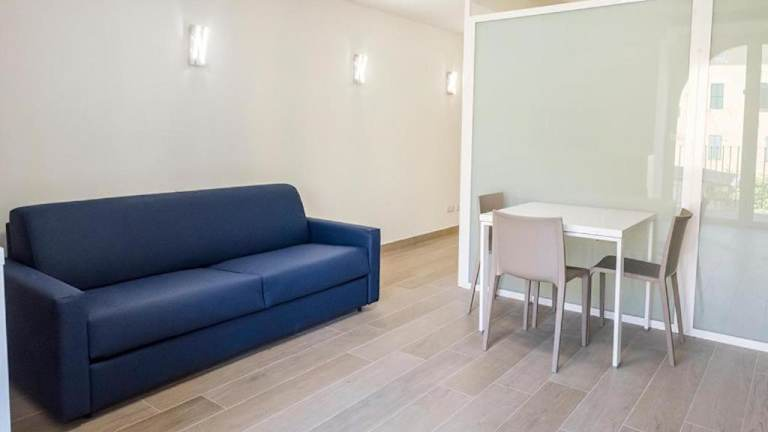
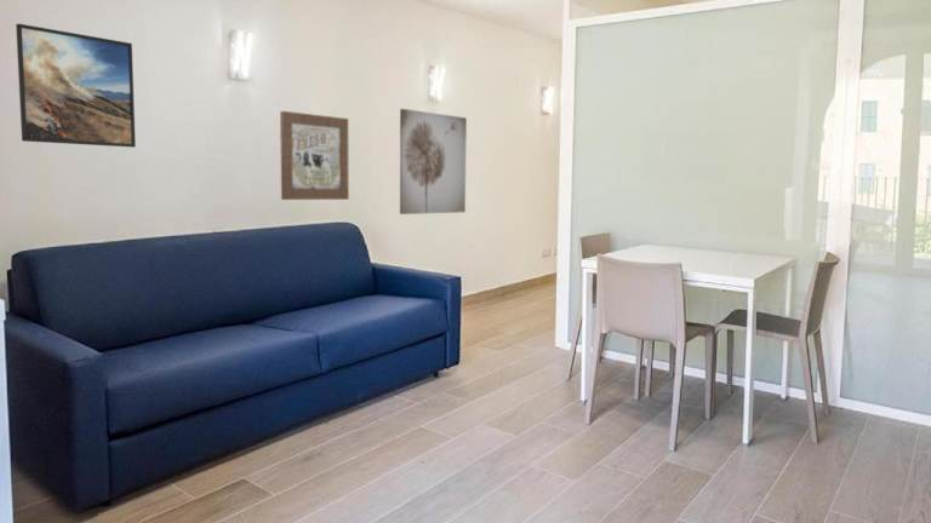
+ wall art [399,108,468,215]
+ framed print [15,23,137,149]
+ wall art [279,110,350,201]
